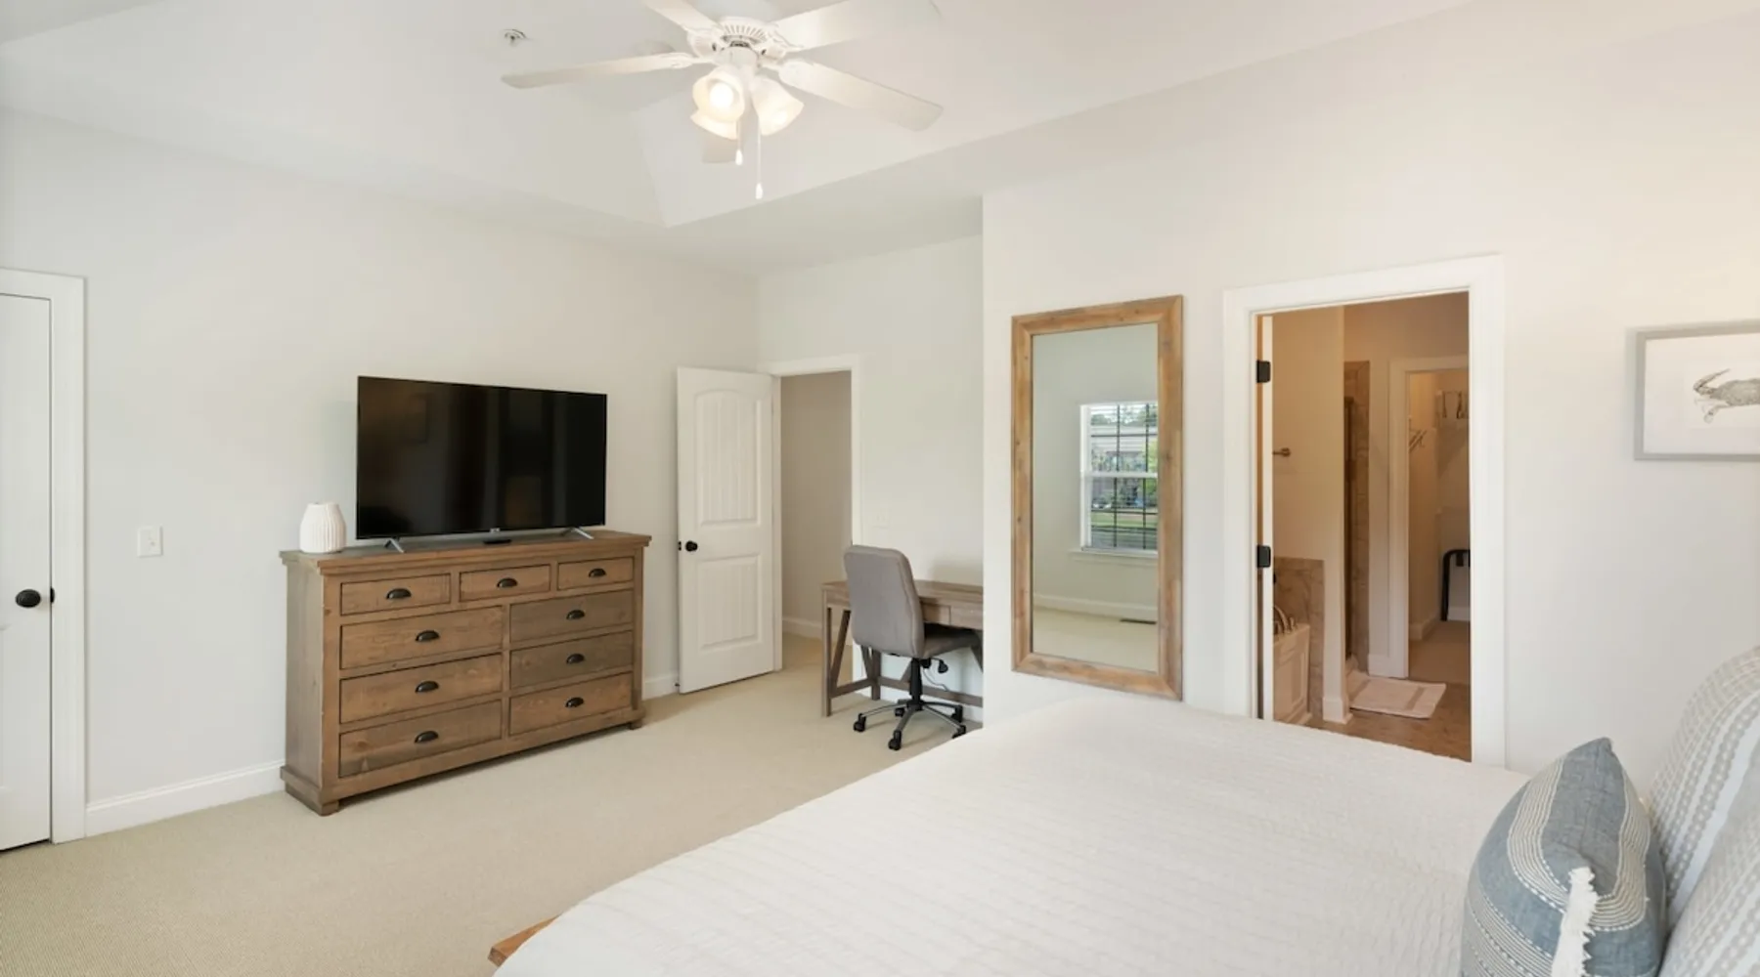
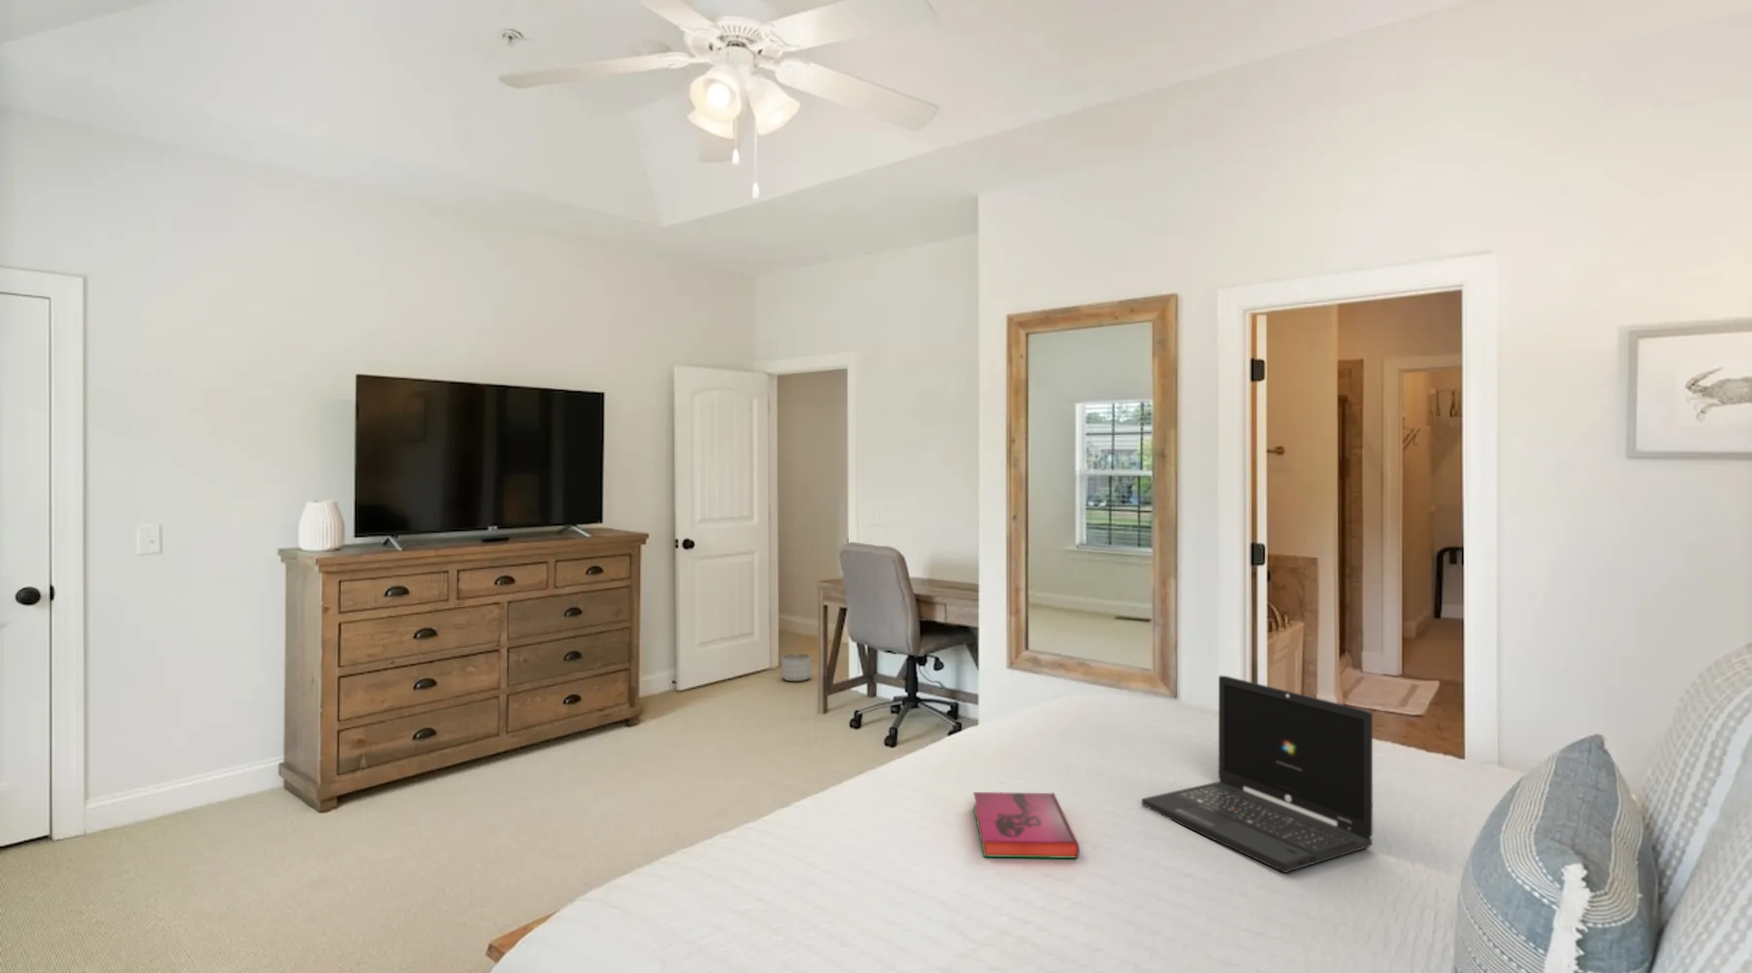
+ laptop [1141,675,1373,874]
+ hardback book [972,791,1081,860]
+ planter [780,653,811,682]
